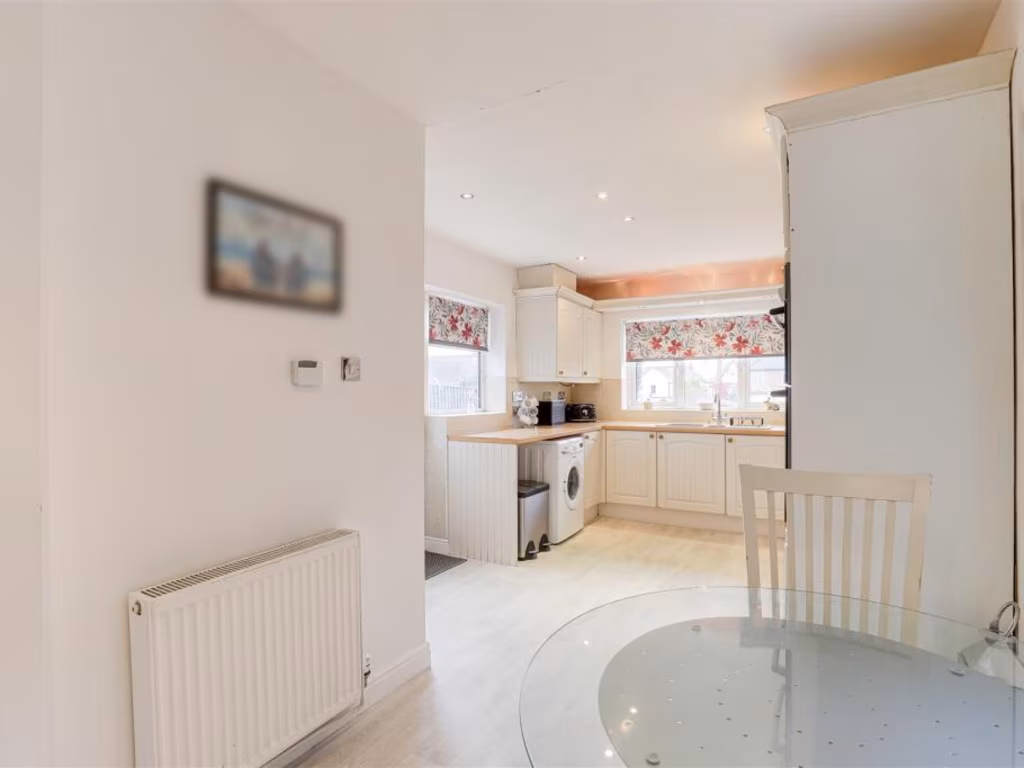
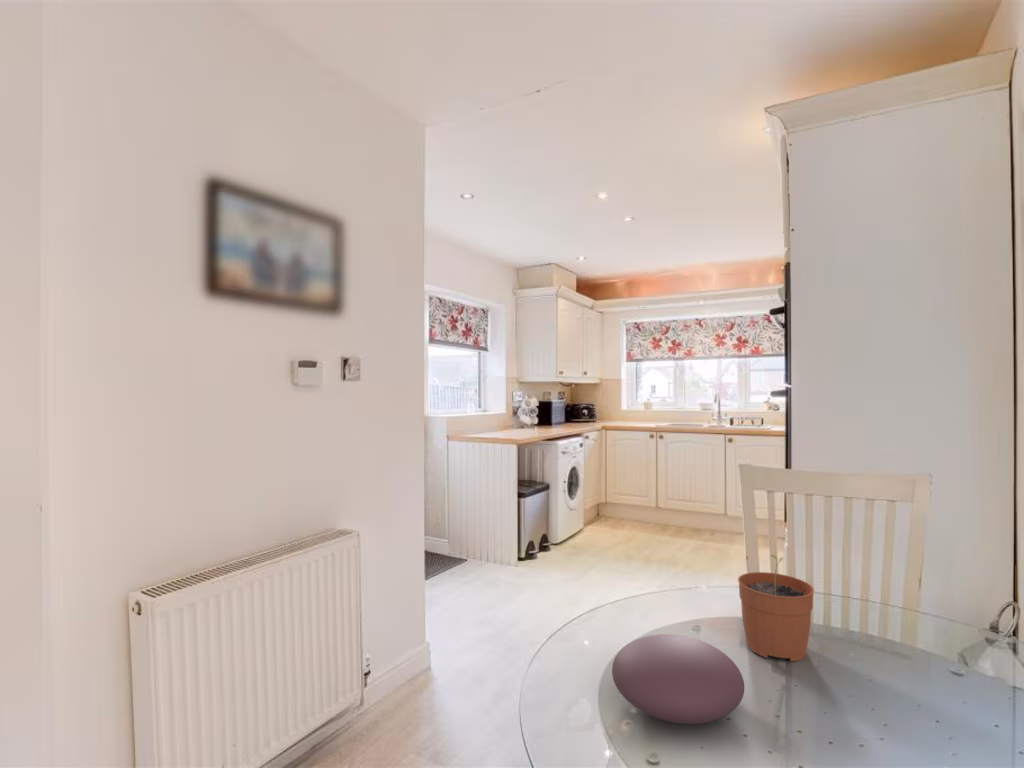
+ plant pot [737,554,815,663]
+ decorative bowl [611,633,745,725]
